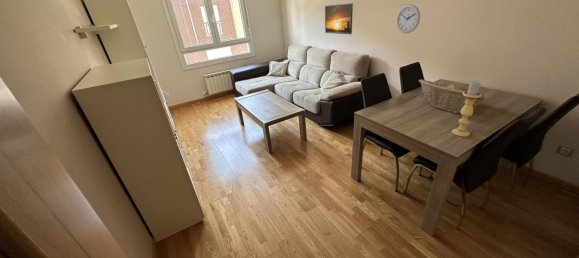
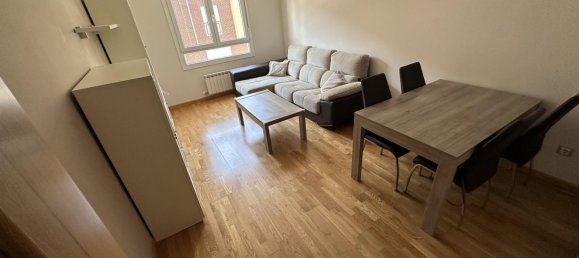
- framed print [324,2,354,35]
- candle holder [451,80,482,138]
- fruit basket [418,79,489,114]
- wall clock [395,3,421,34]
